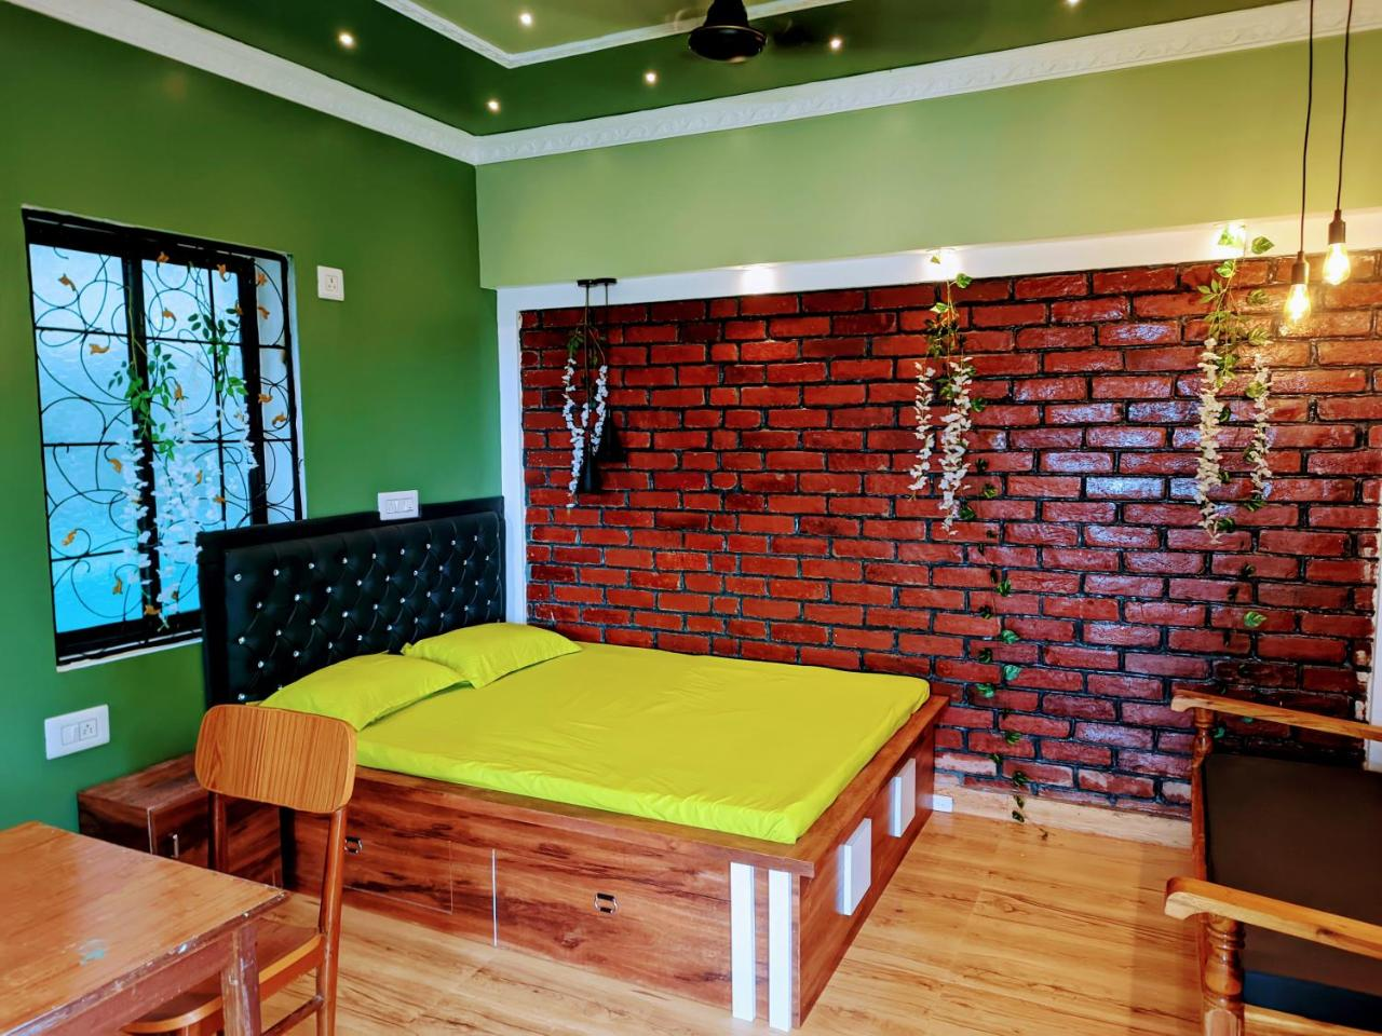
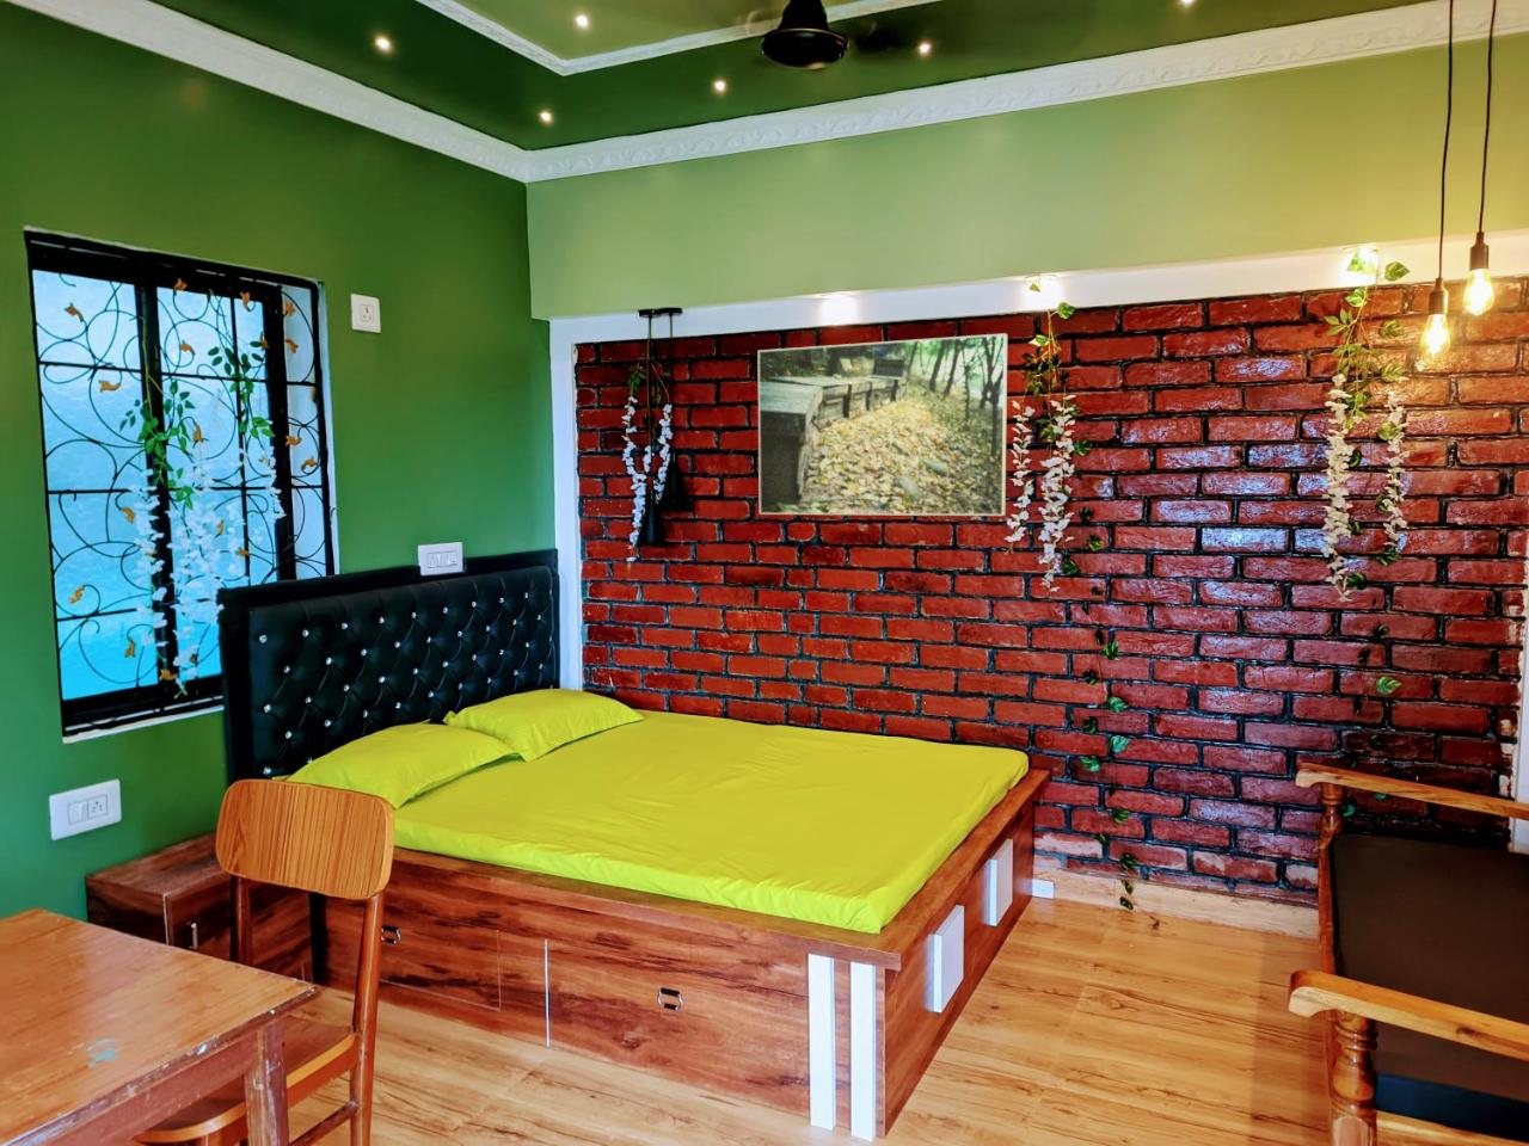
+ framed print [757,332,1008,516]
